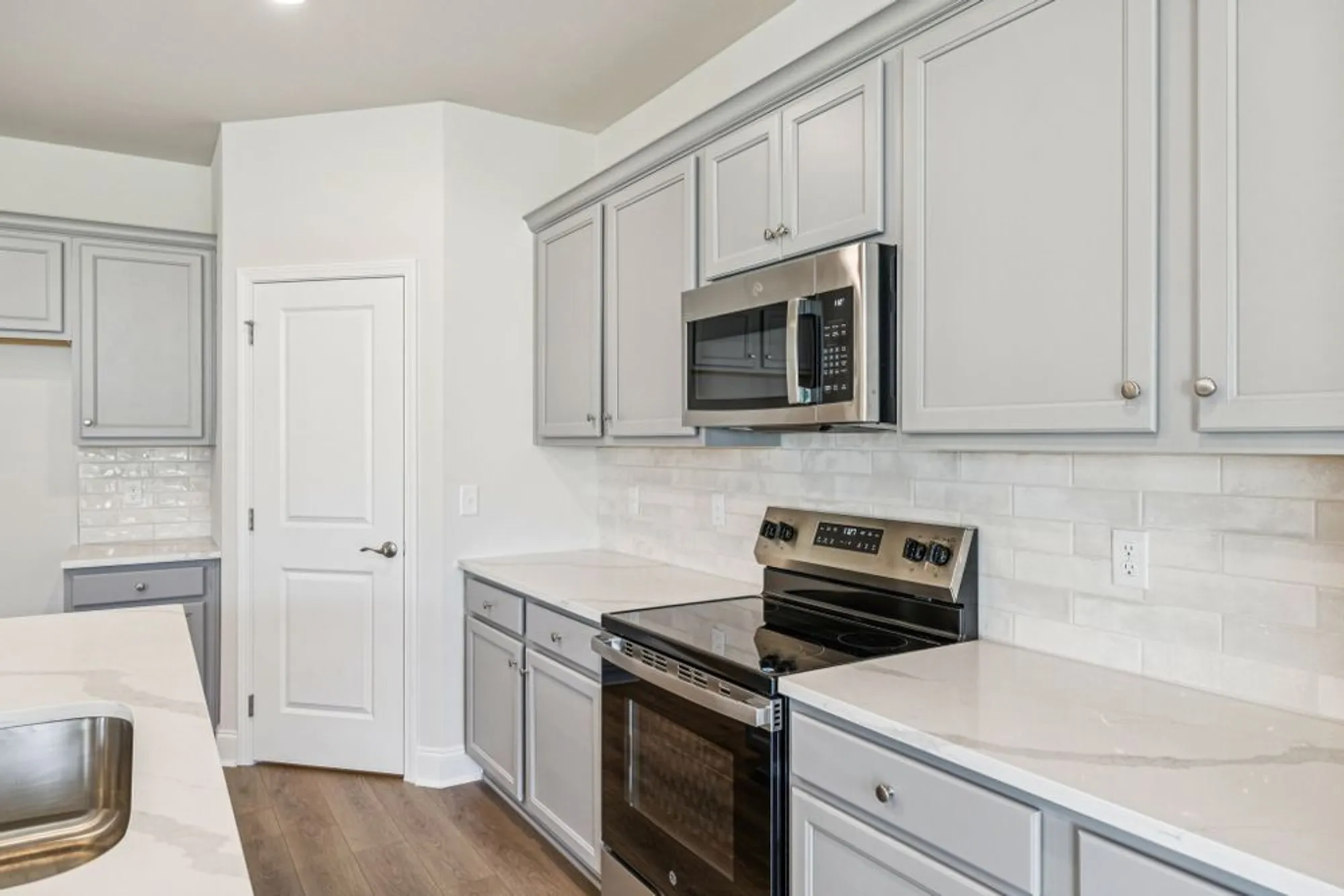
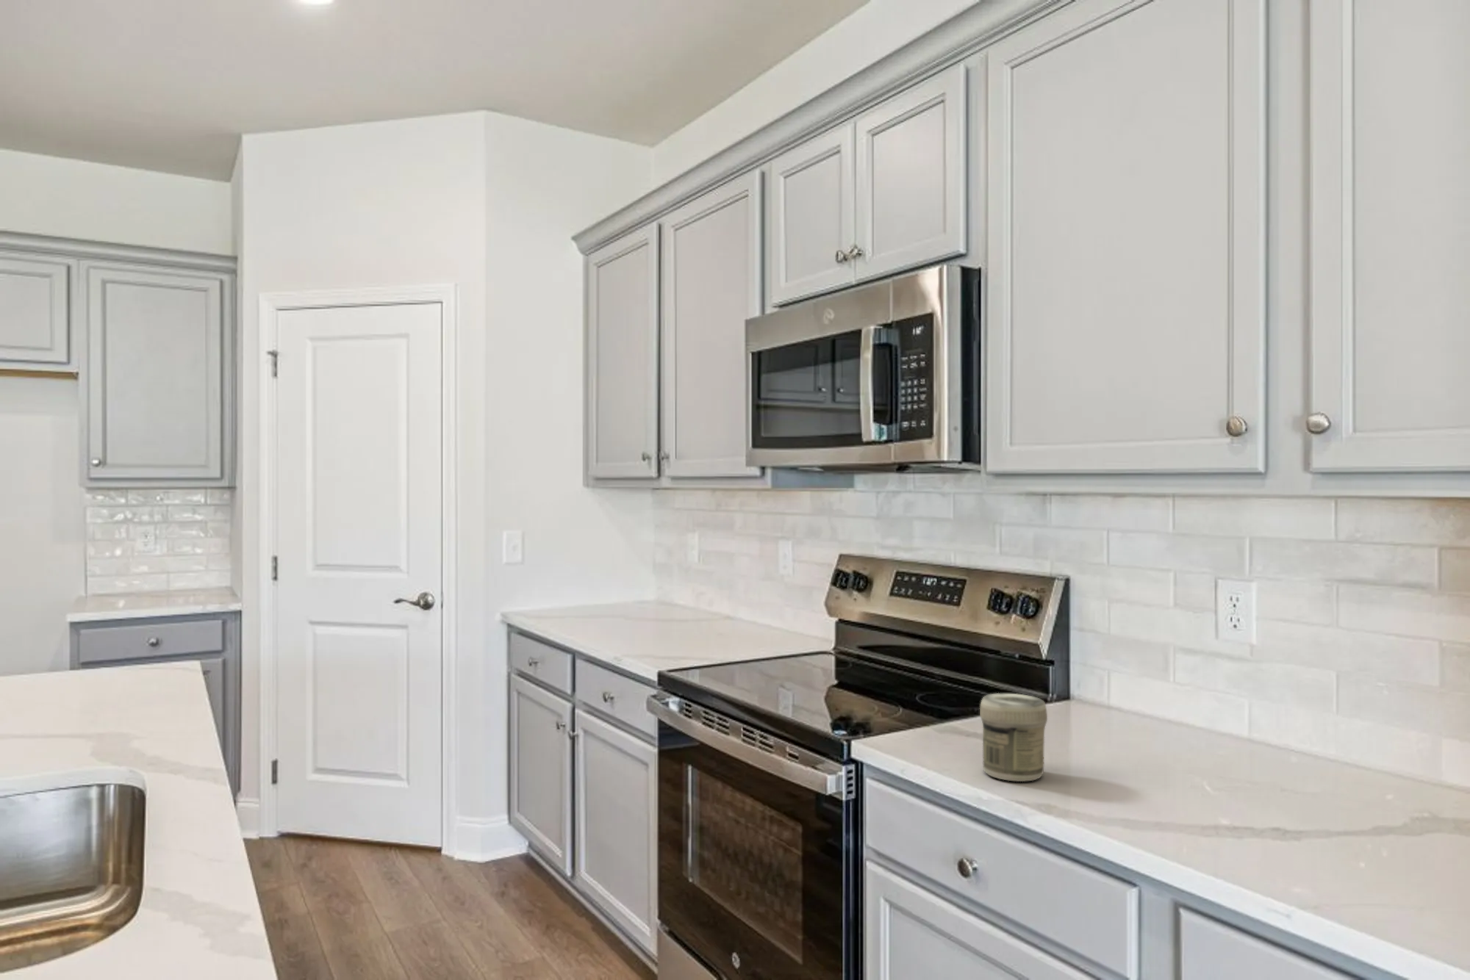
+ jar [979,692,1048,782]
